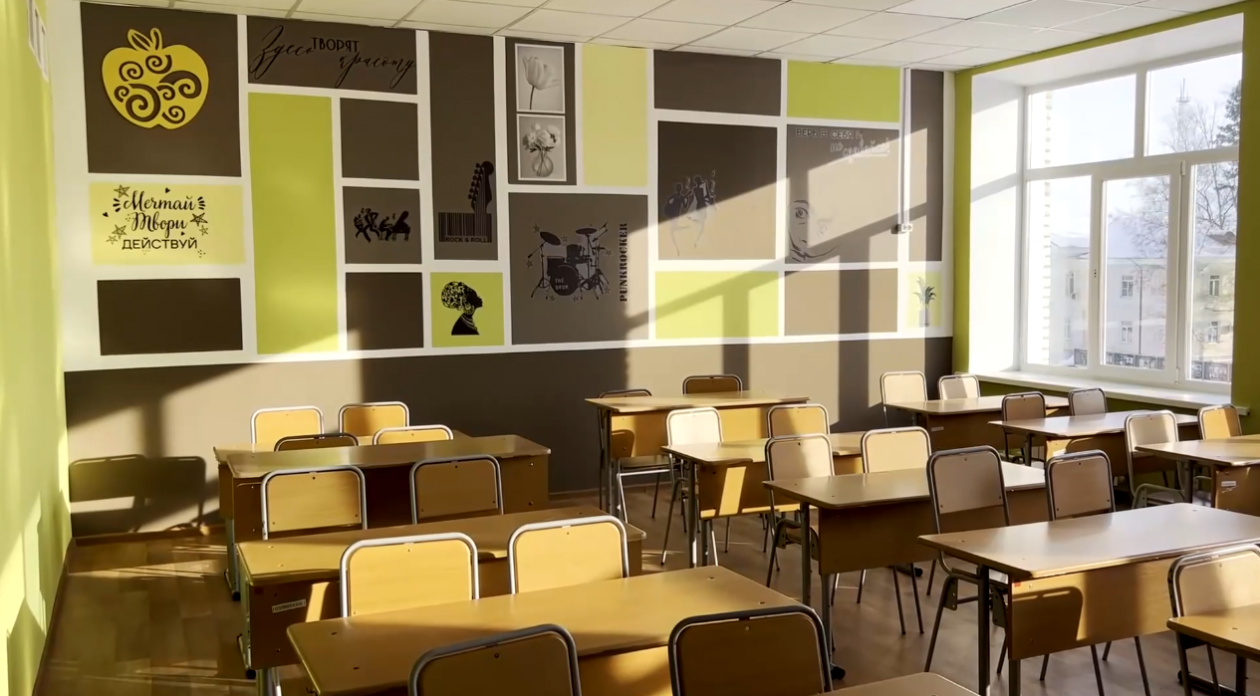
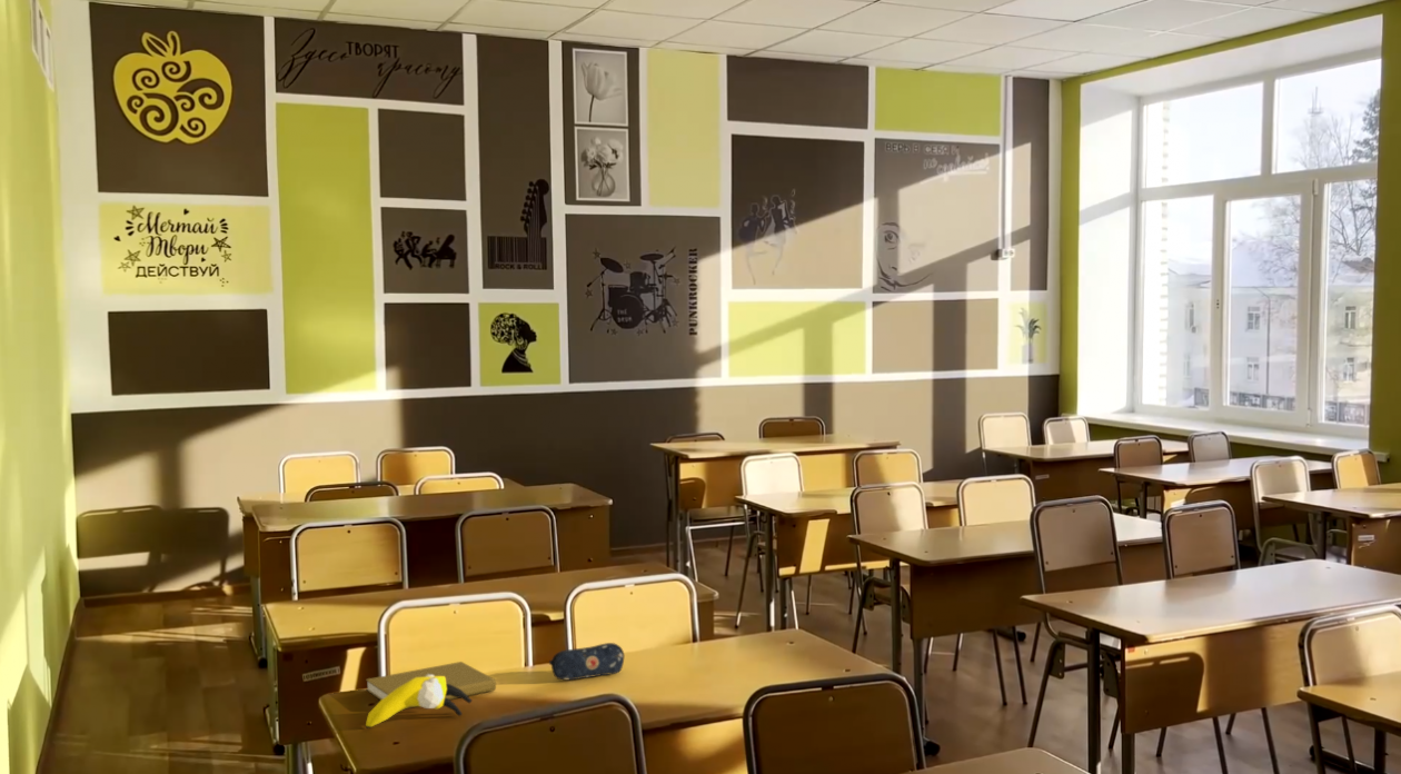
+ pencil case [548,642,625,681]
+ banana [365,674,473,730]
+ book [365,661,497,710]
